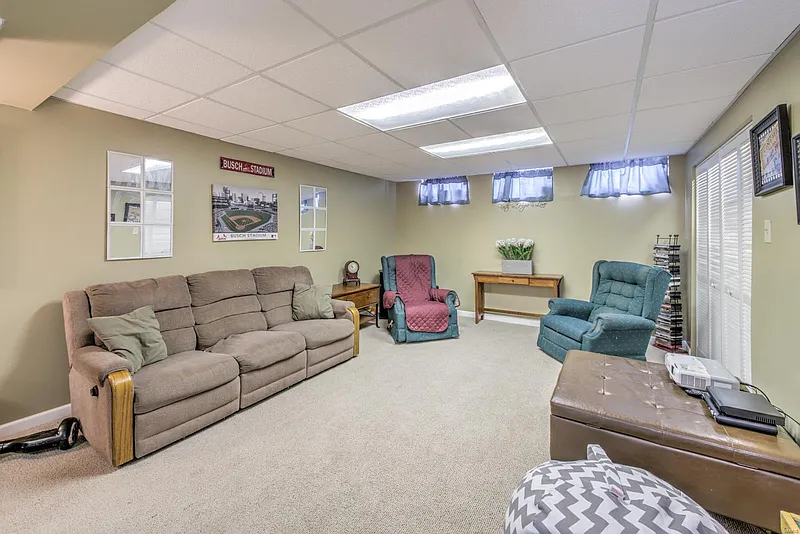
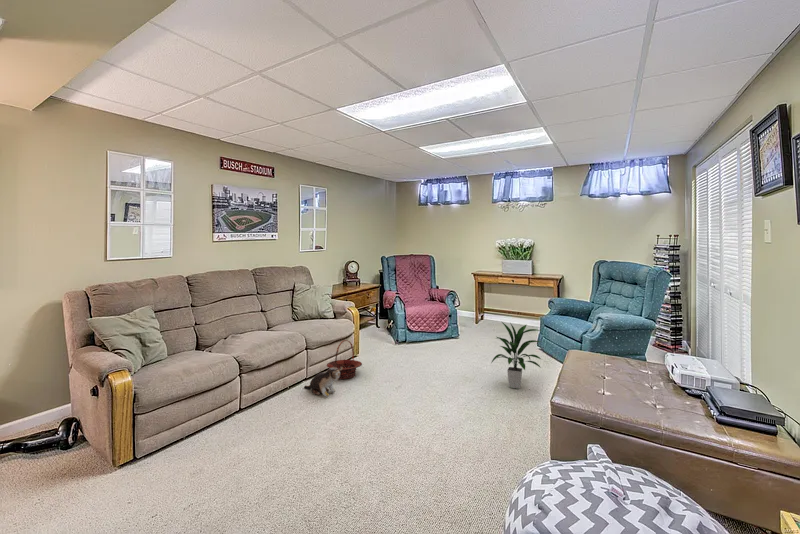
+ basket [326,339,363,380]
+ plush toy [303,367,343,398]
+ indoor plant [490,320,543,390]
